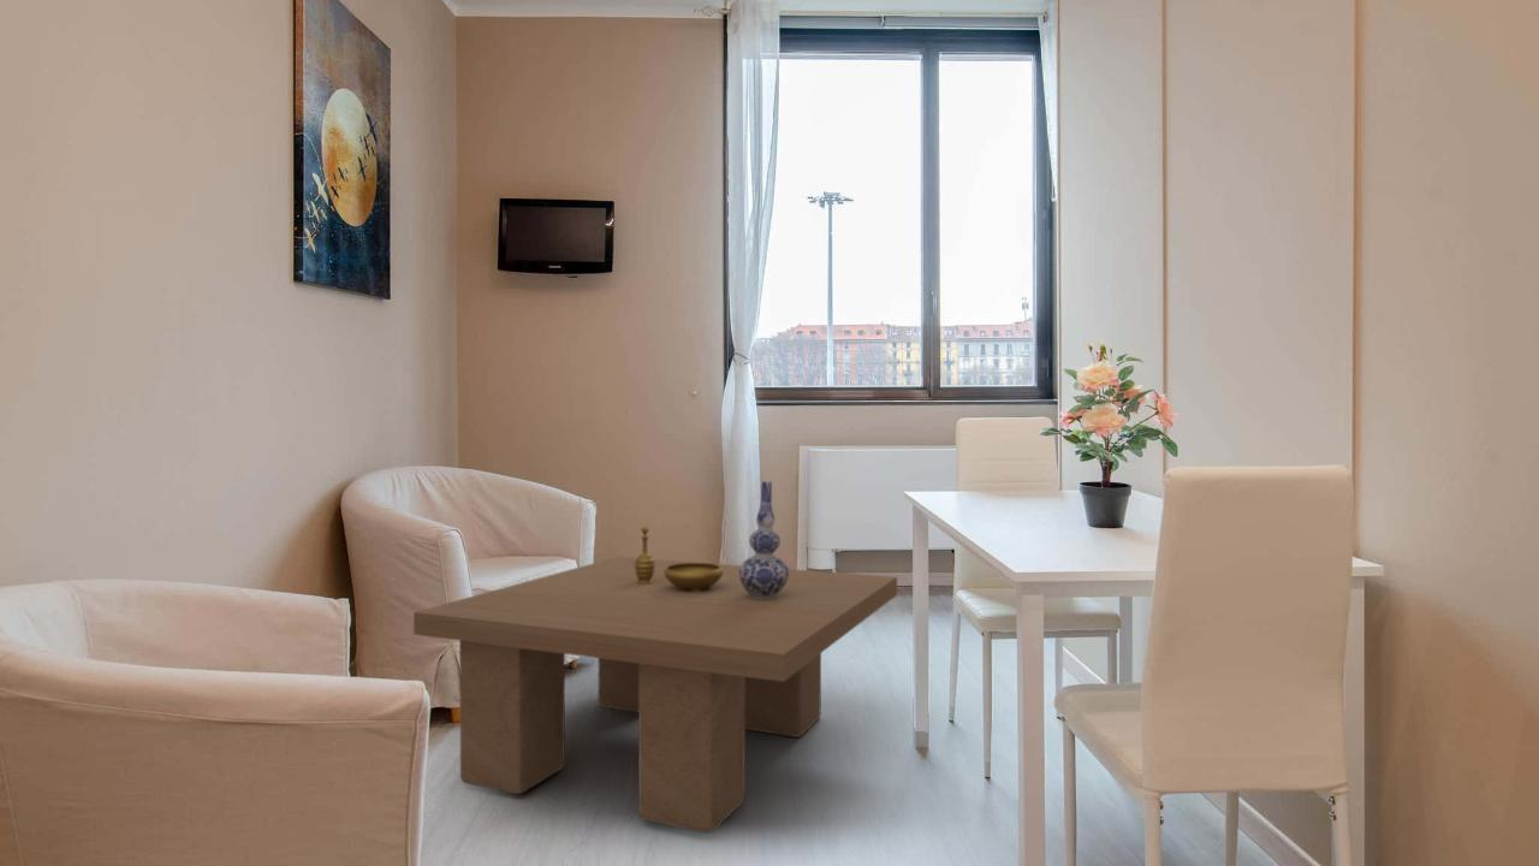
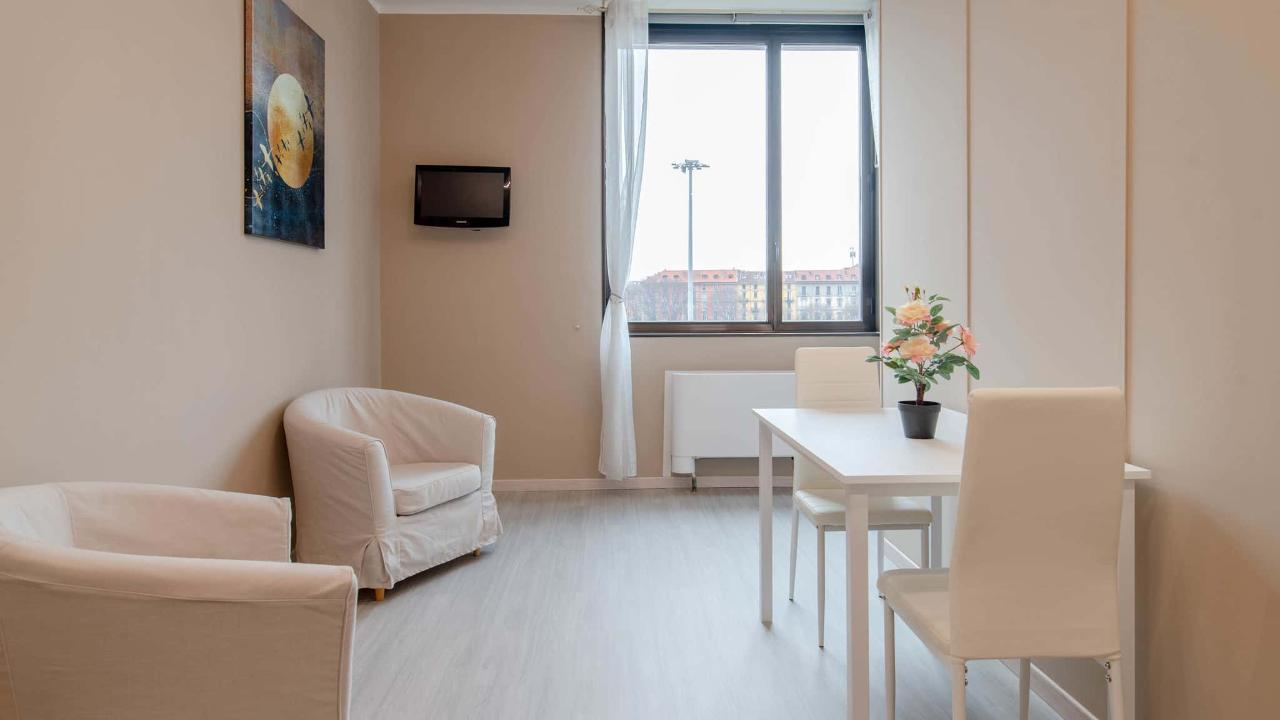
- vase [739,479,790,599]
- decorative bowl [635,526,723,592]
- coffee table [412,556,898,834]
